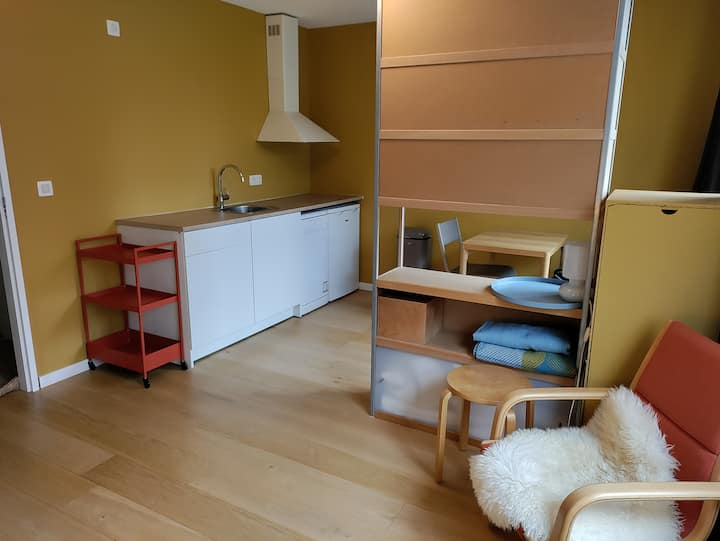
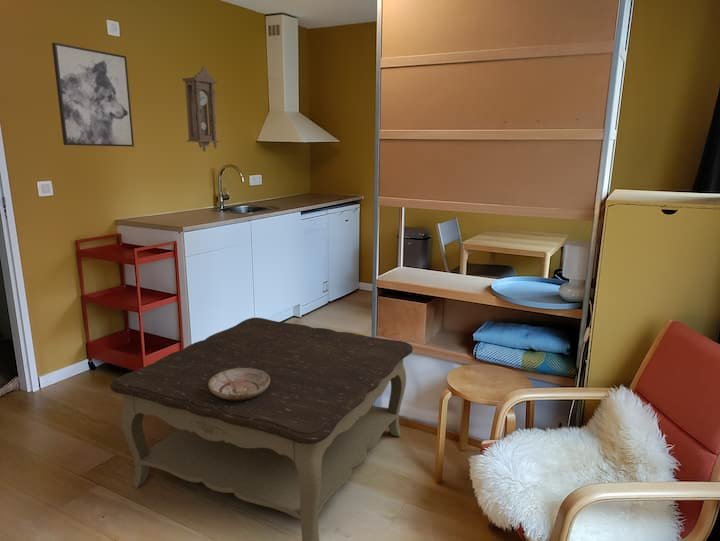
+ pendulum clock [181,65,220,153]
+ ceramic bowl [208,368,270,400]
+ wall art [51,42,135,148]
+ coffee table [109,317,414,541]
